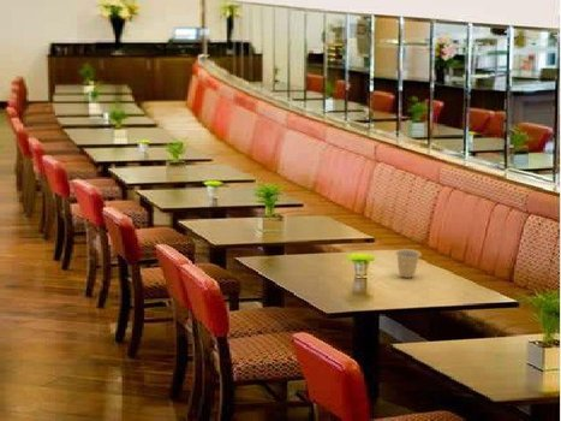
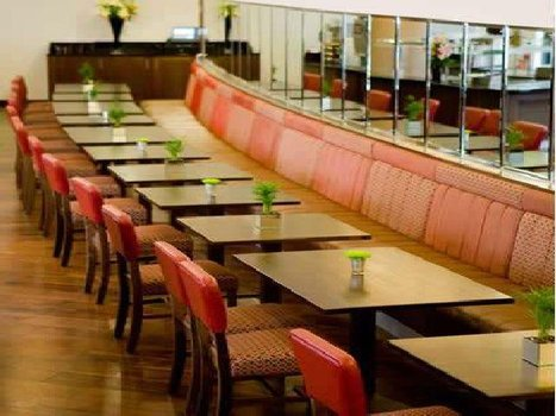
- cup [394,248,423,279]
